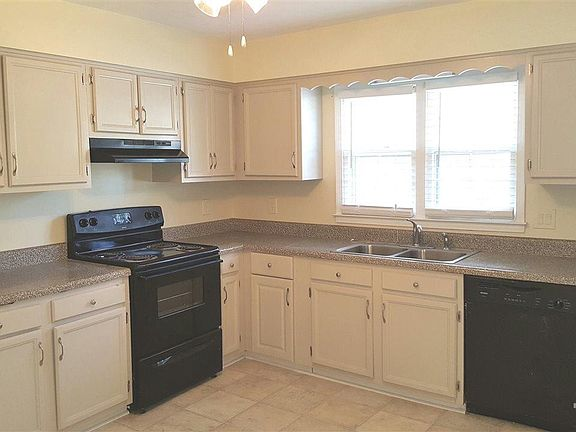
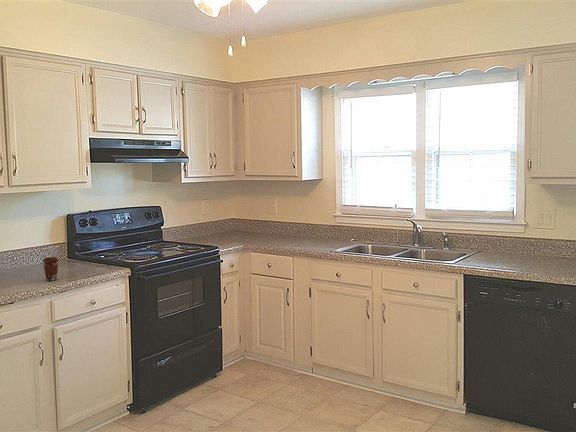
+ coffee cup [42,256,60,282]
